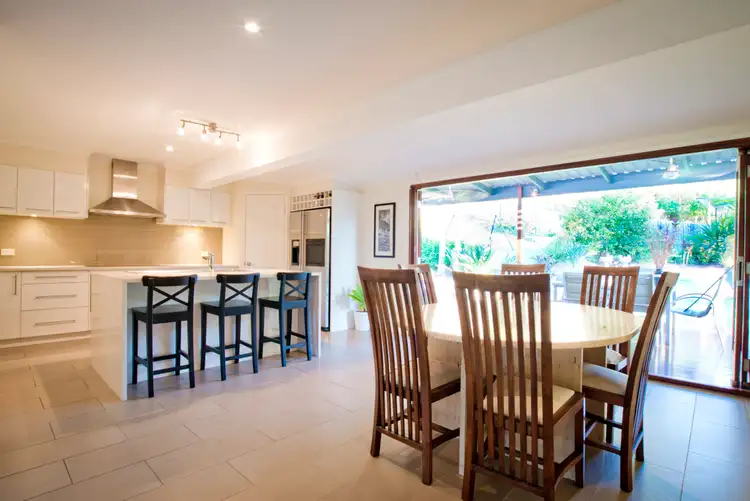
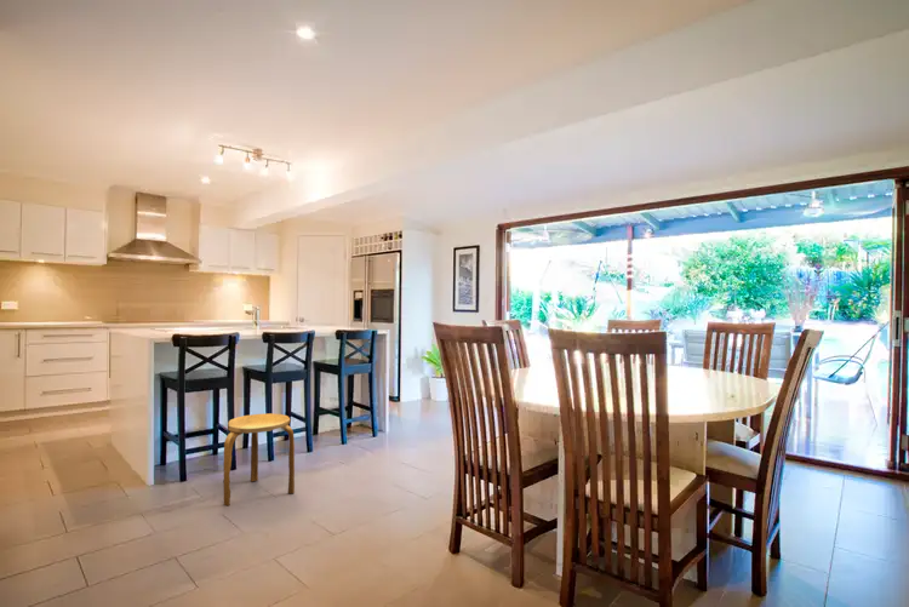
+ stool [222,412,296,506]
